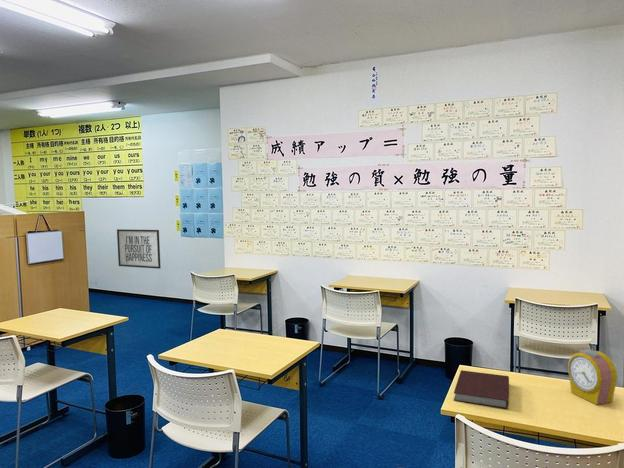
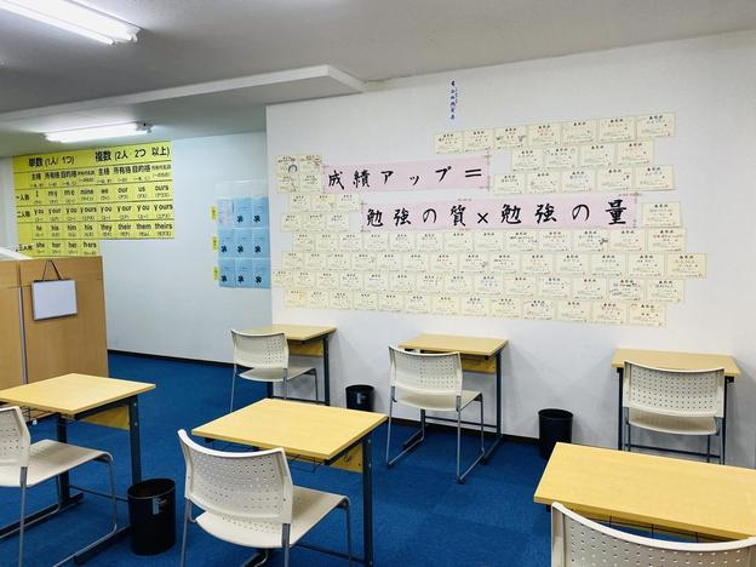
- notebook [453,369,510,410]
- alarm clock [567,349,618,406]
- mirror [116,228,162,270]
